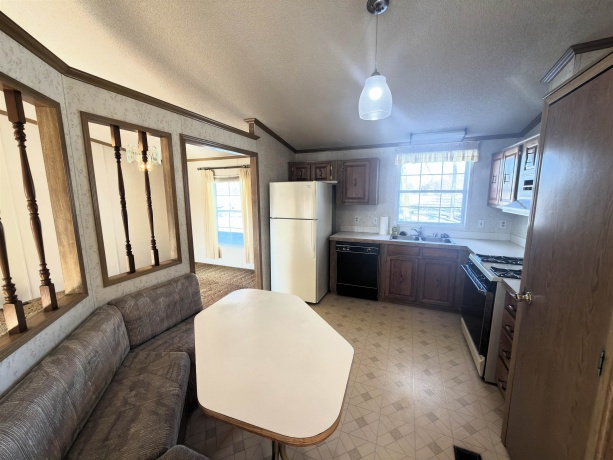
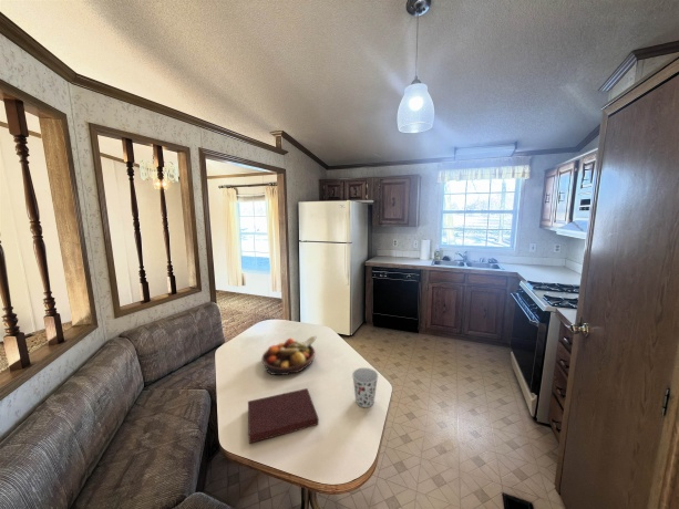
+ cup [351,366,379,408]
+ notebook [247,387,320,445]
+ fruit bowl [260,335,318,376]
